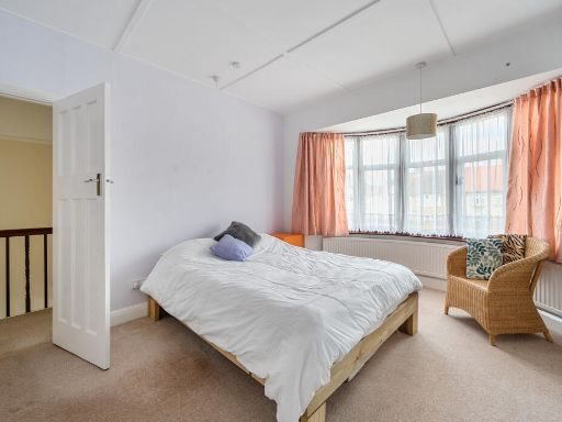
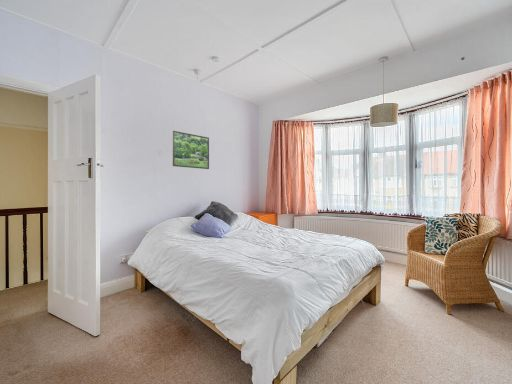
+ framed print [172,130,210,170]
